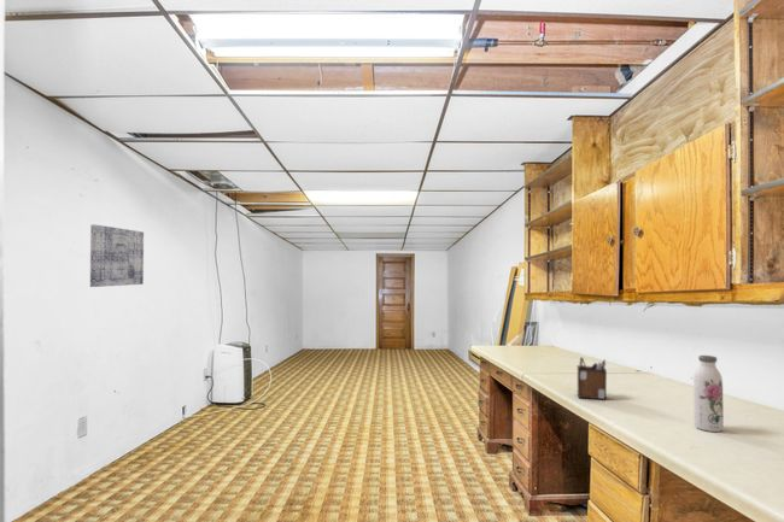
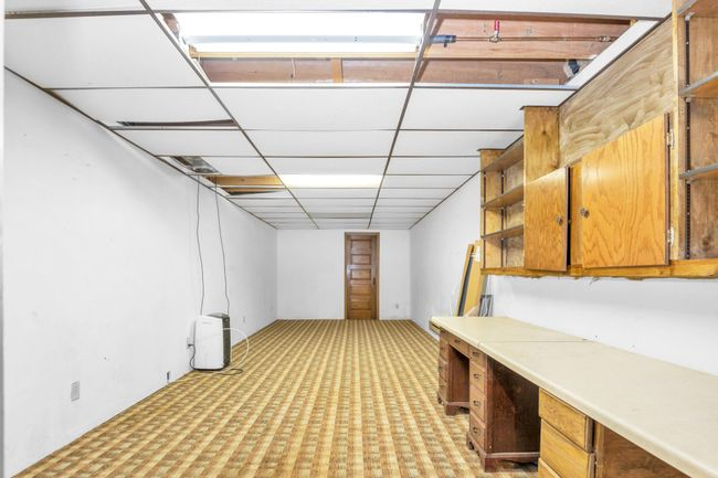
- desk organizer [577,356,608,401]
- wall art [89,223,145,288]
- water bottle [692,354,725,433]
